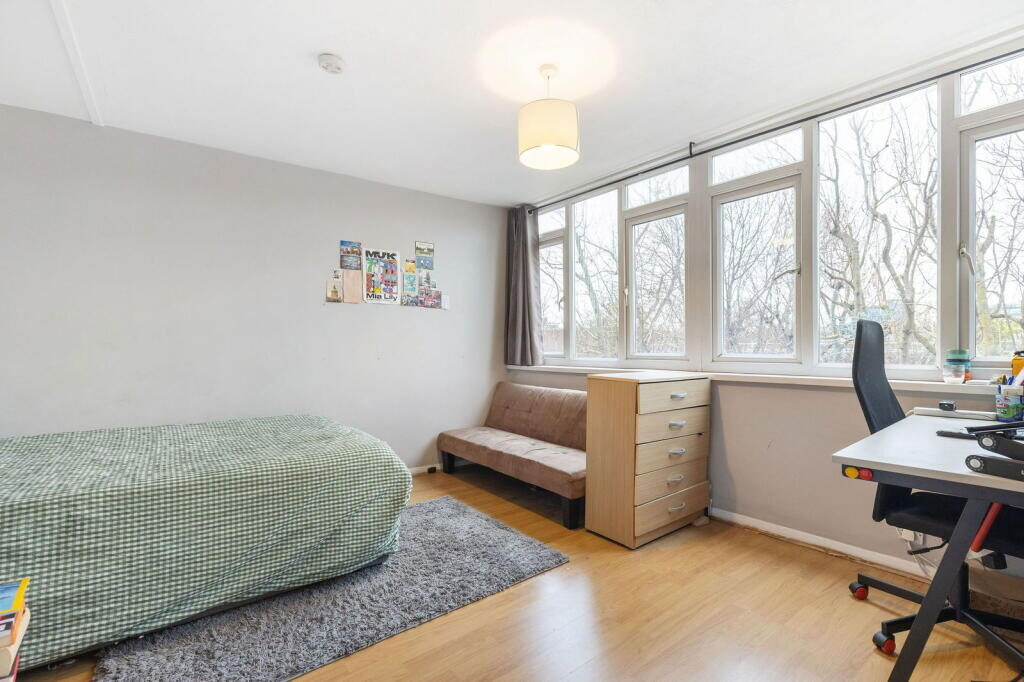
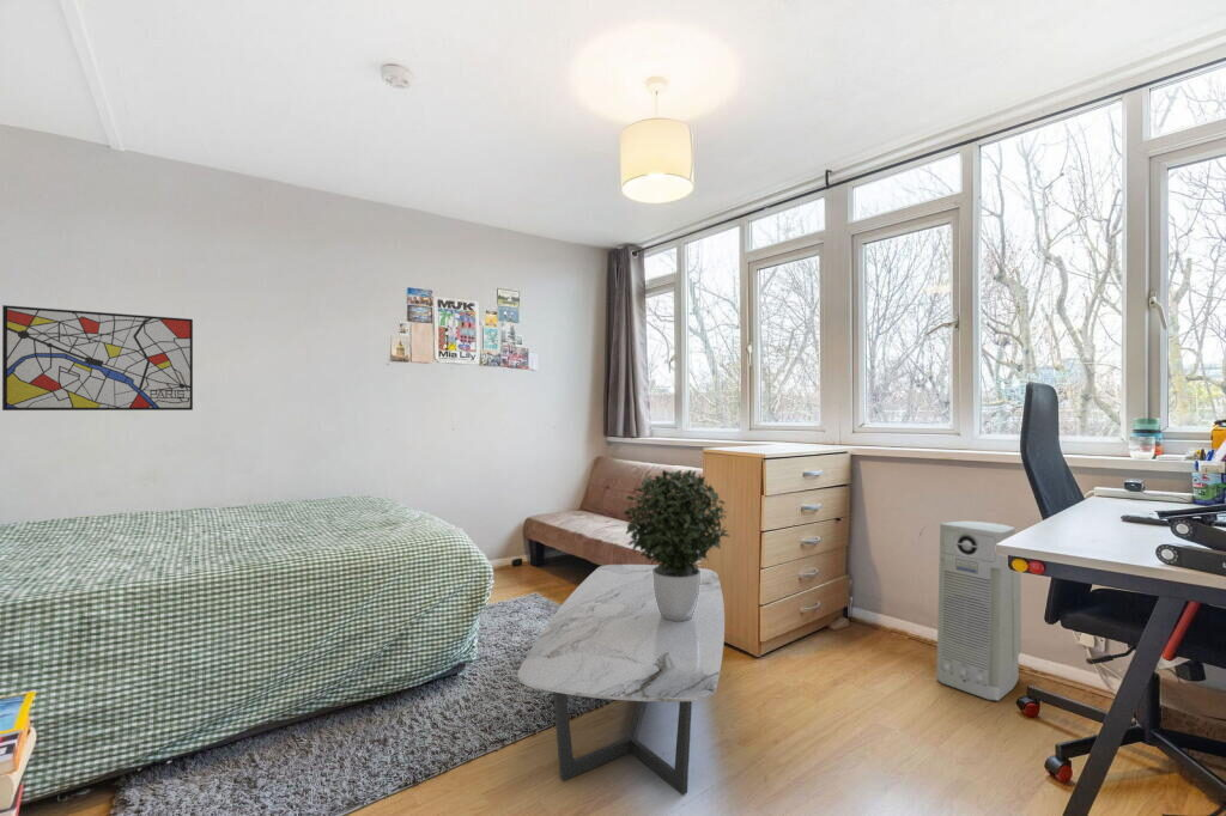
+ coffee table [517,564,726,796]
+ wall art [1,304,194,412]
+ potted plant [623,469,732,622]
+ air purifier [935,520,1022,701]
